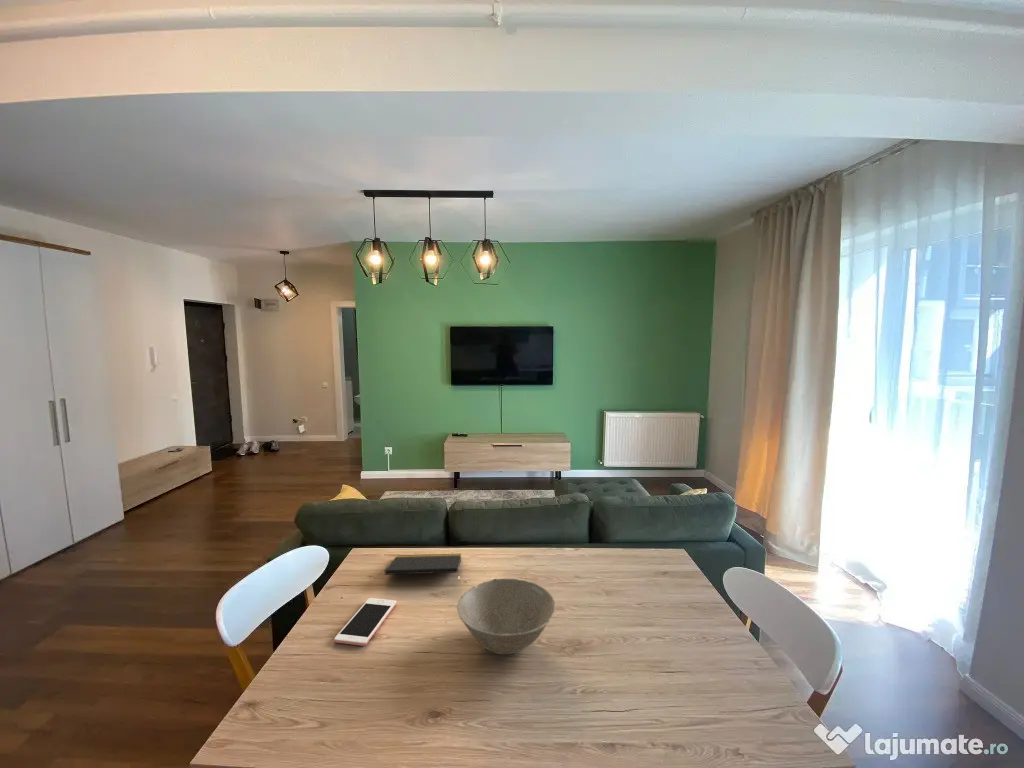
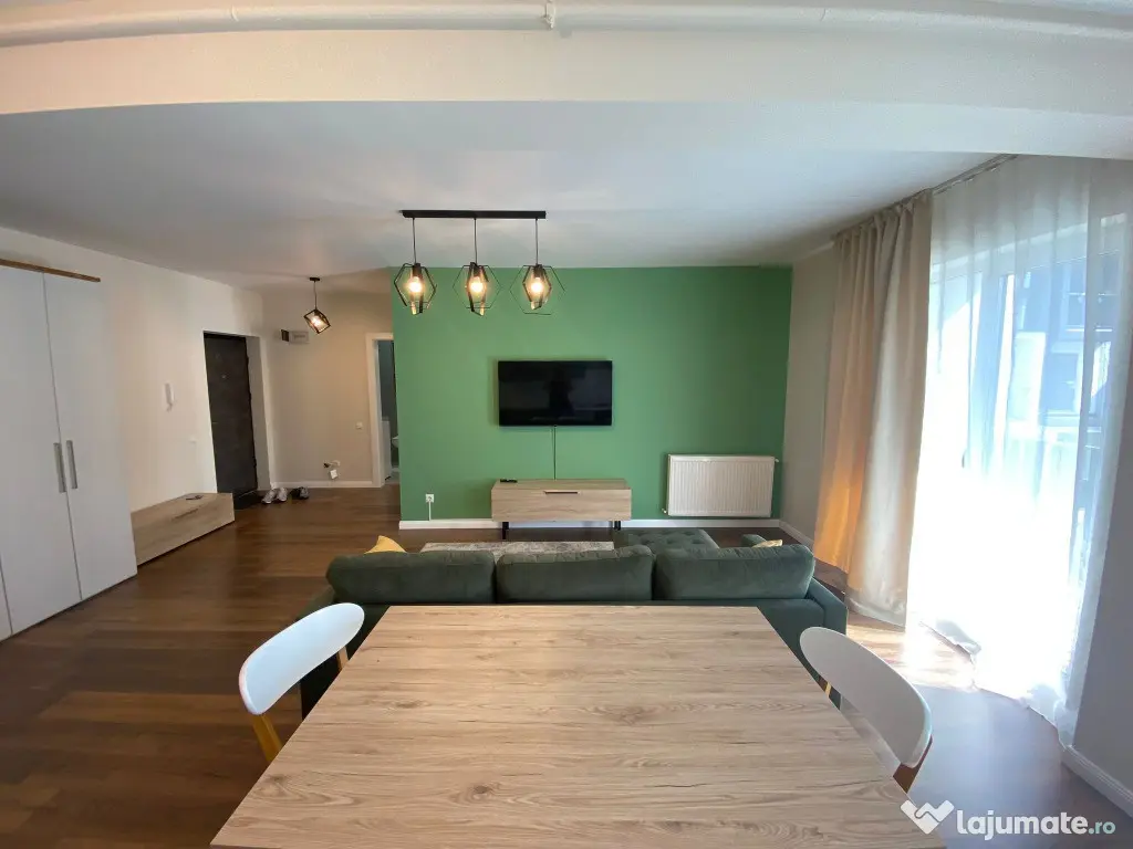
- notepad [384,553,462,583]
- cell phone [333,597,397,647]
- bowl [456,578,556,656]
